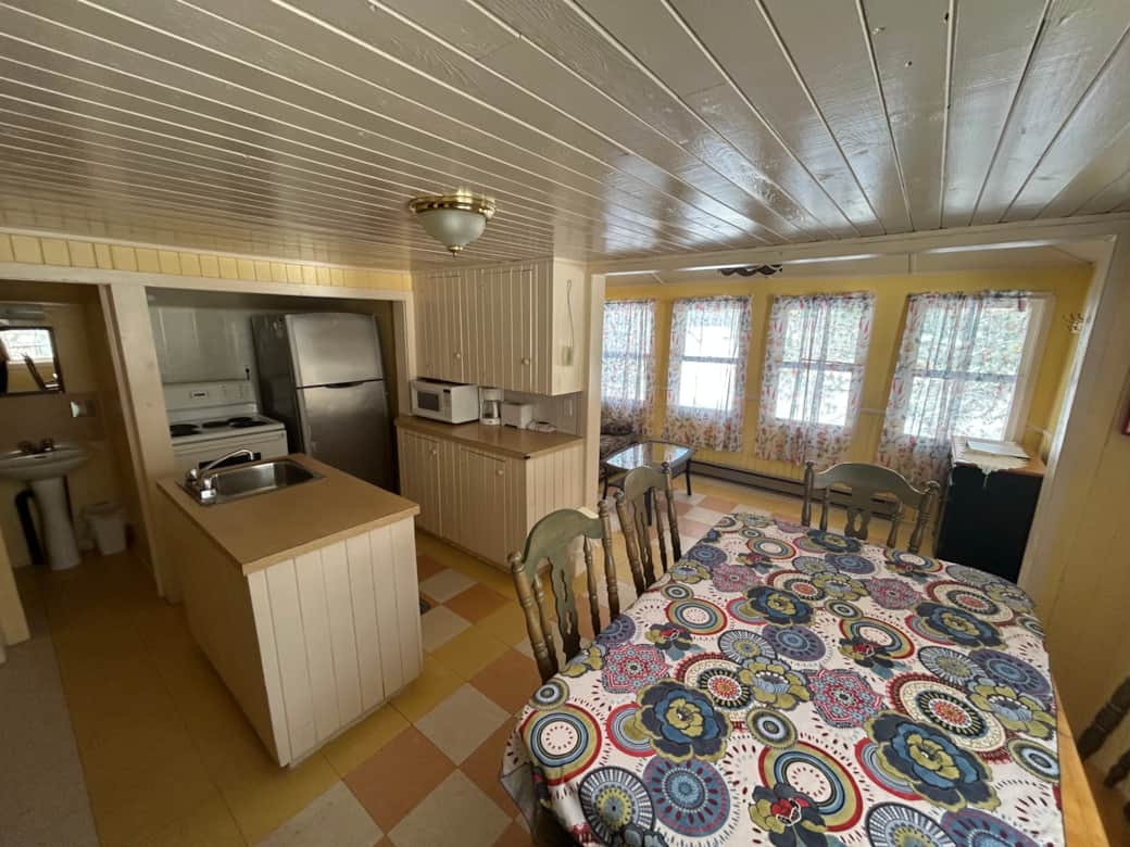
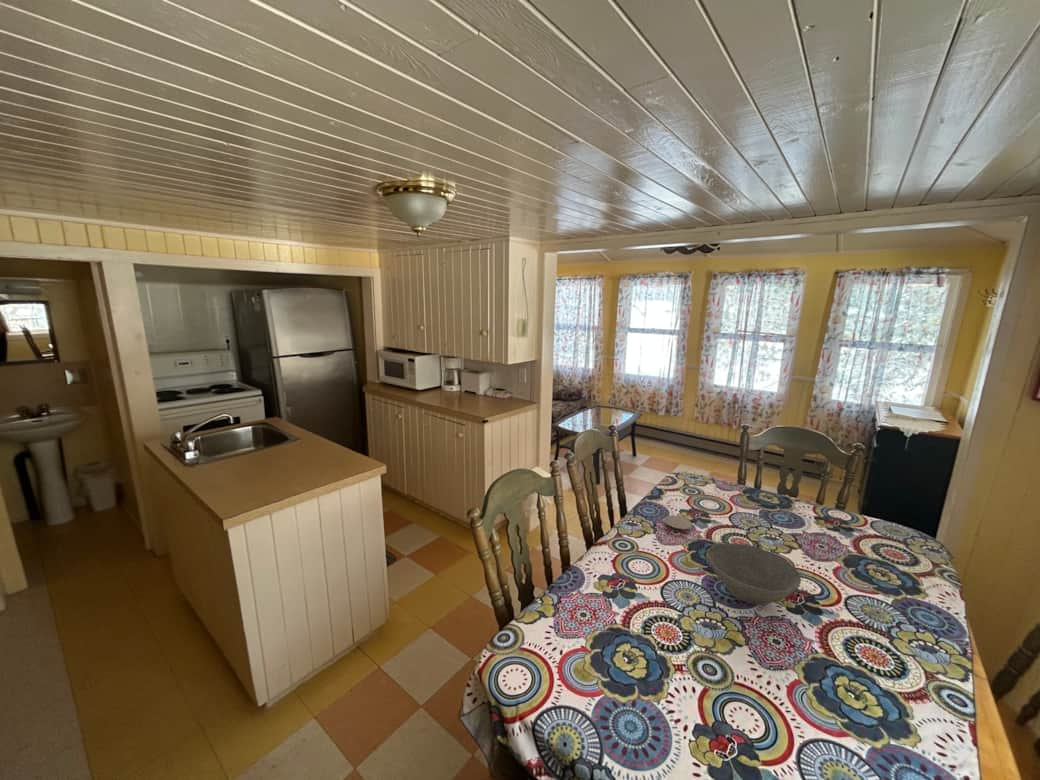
+ coaster [663,514,693,533]
+ bowl [705,542,802,606]
